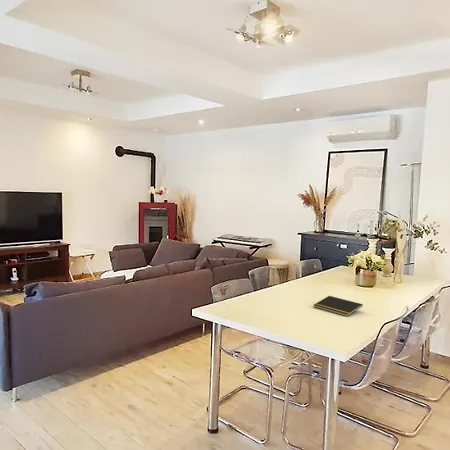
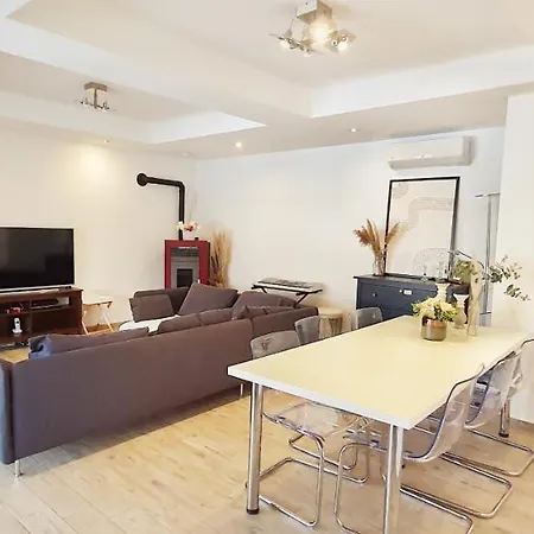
- notepad [313,295,364,317]
